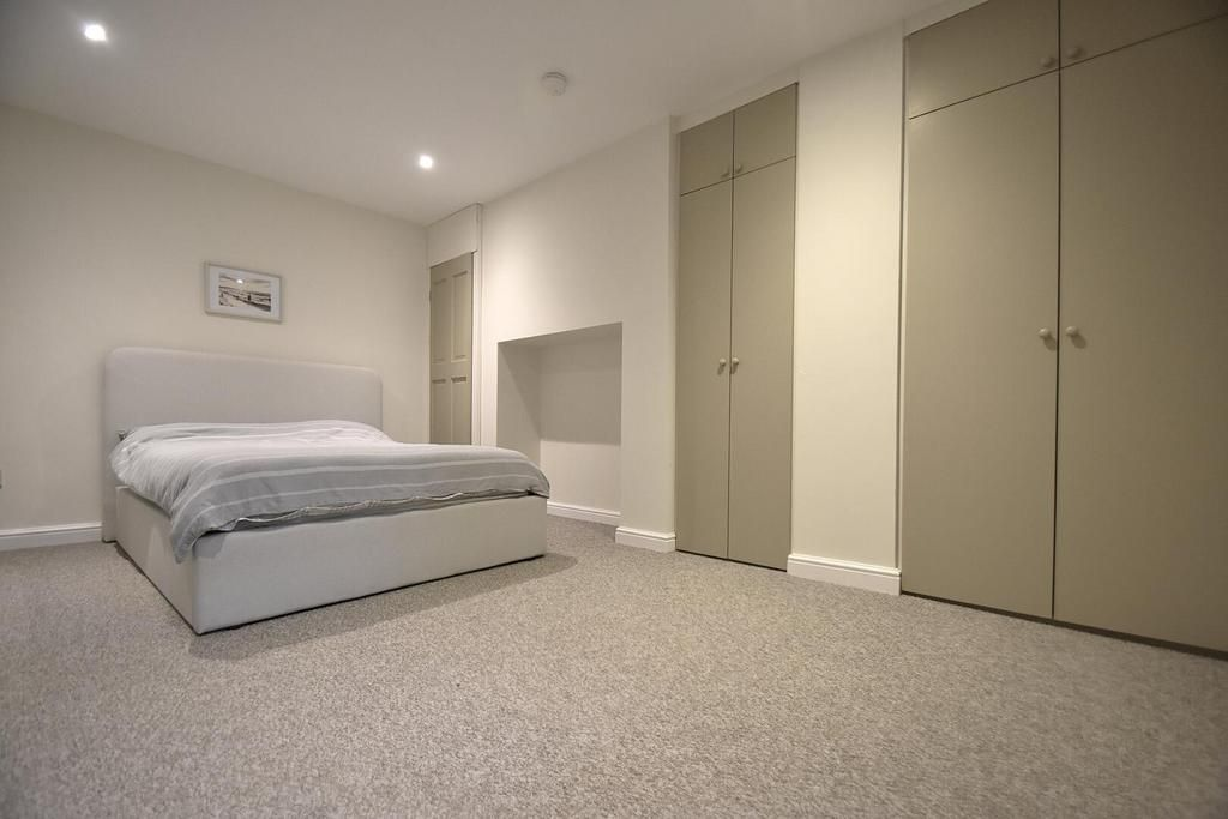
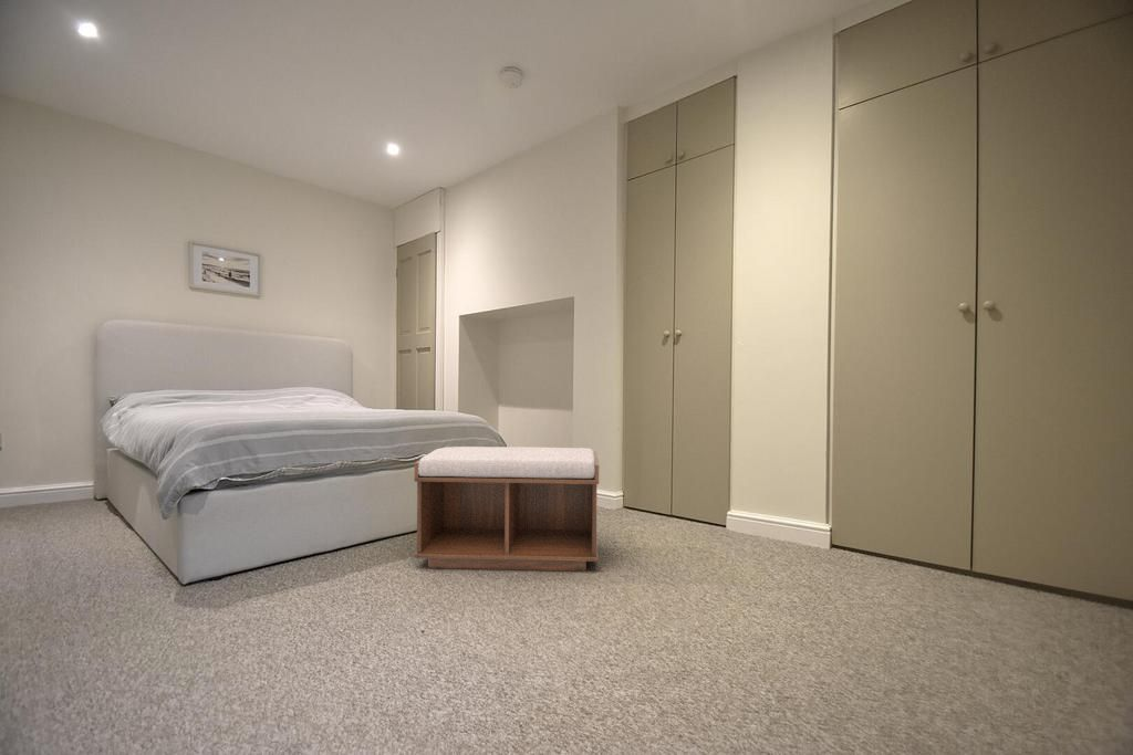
+ bench [413,445,600,572]
